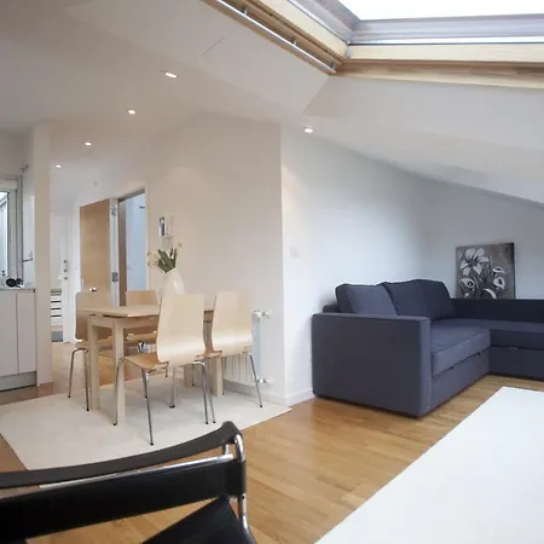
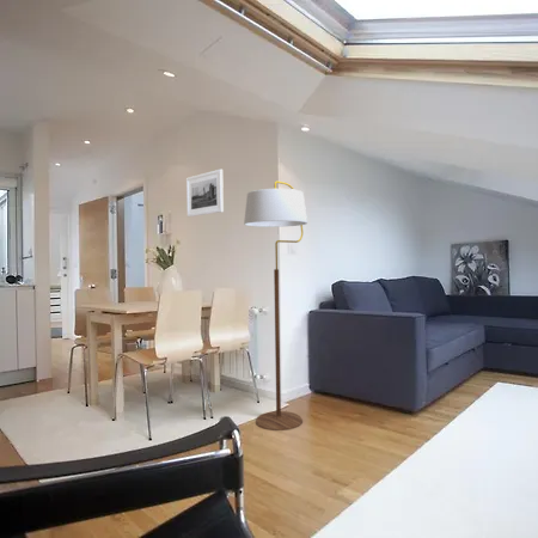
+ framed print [185,169,225,218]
+ floor lamp [243,181,308,432]
